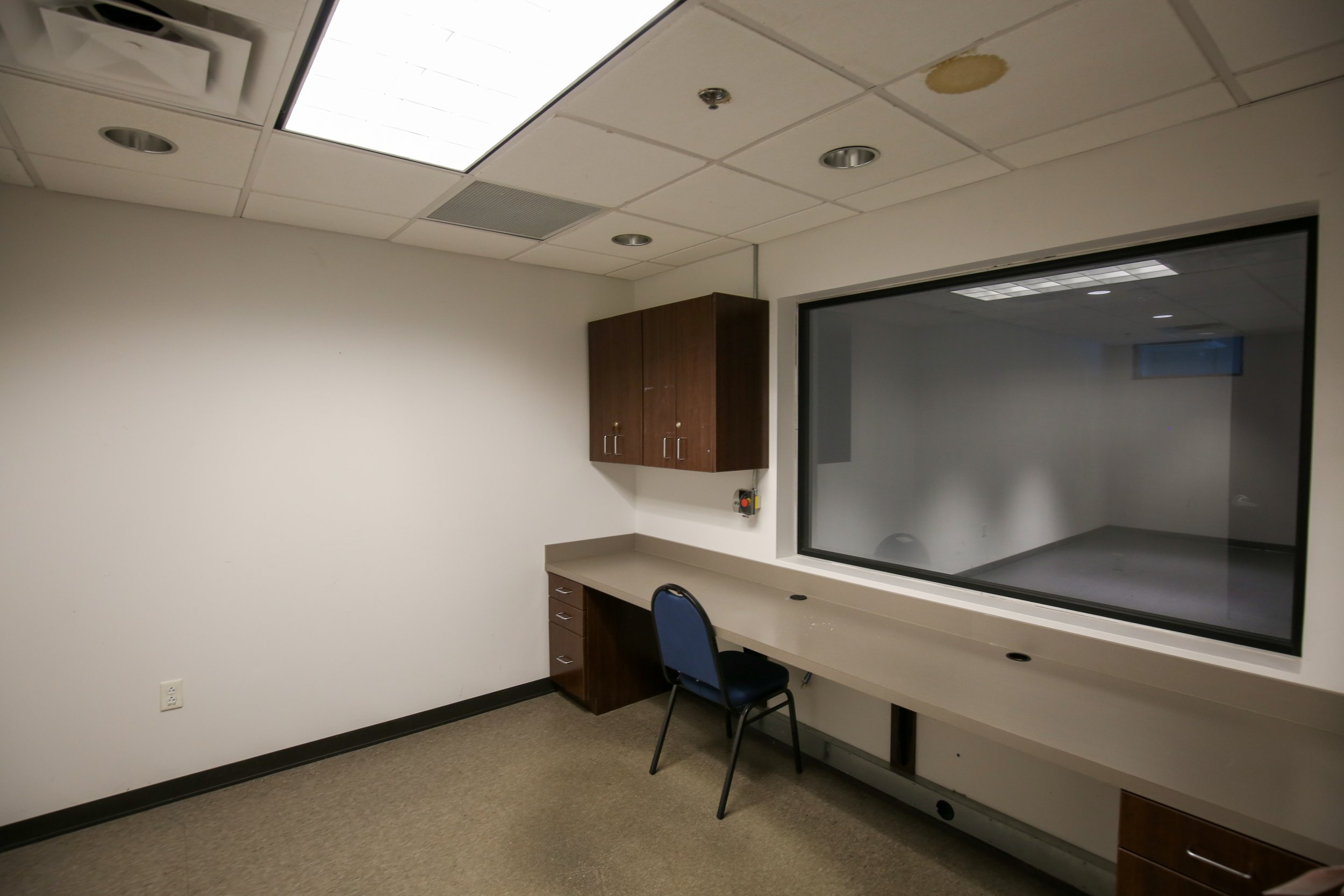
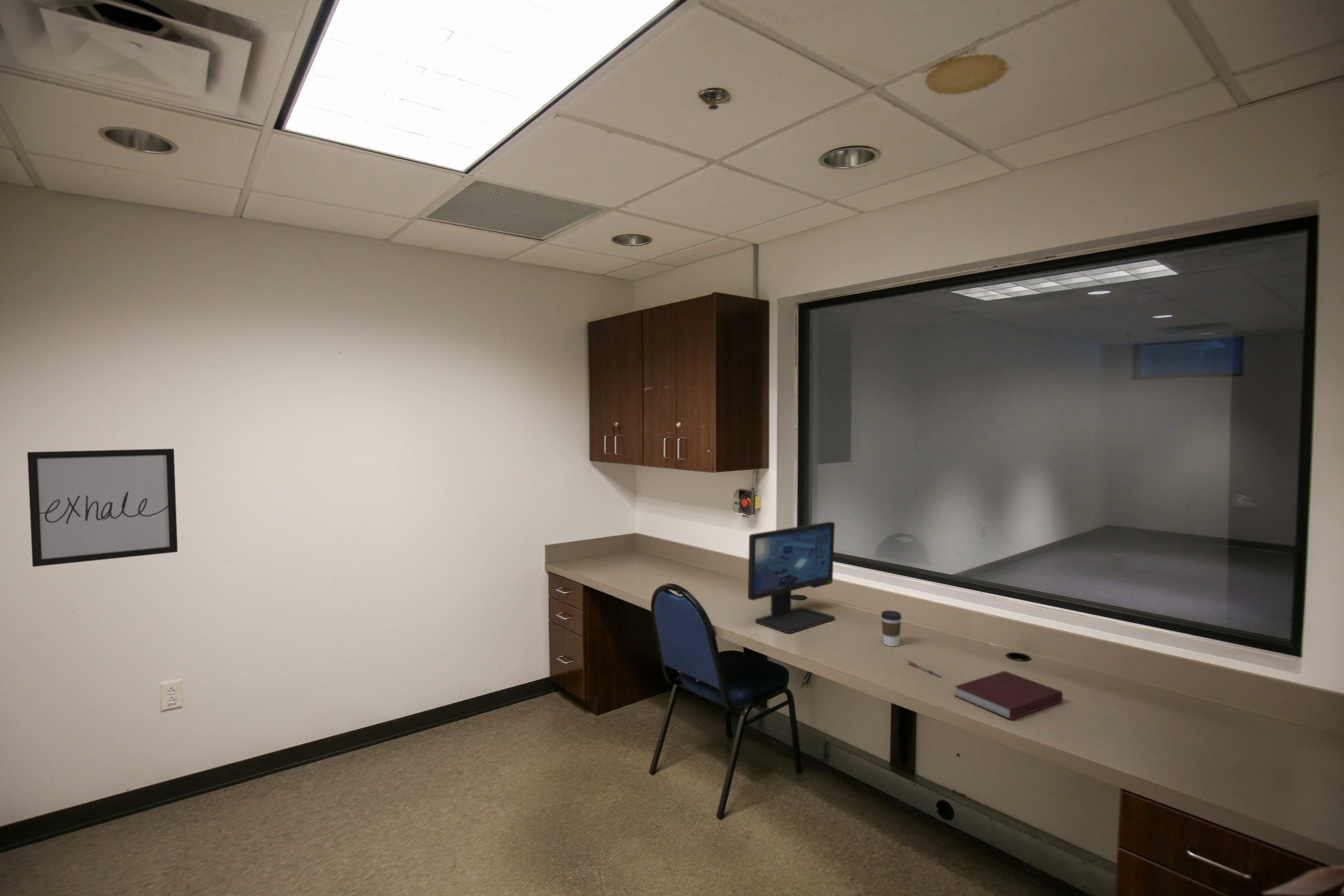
+ coffee cup [881,610,902,647]
+ notebook [954,670,1063,720]
+ wall art [27,448,178,568]
+ computer monitor [747,521,835,634]
+ pen [907,660,942,678]
